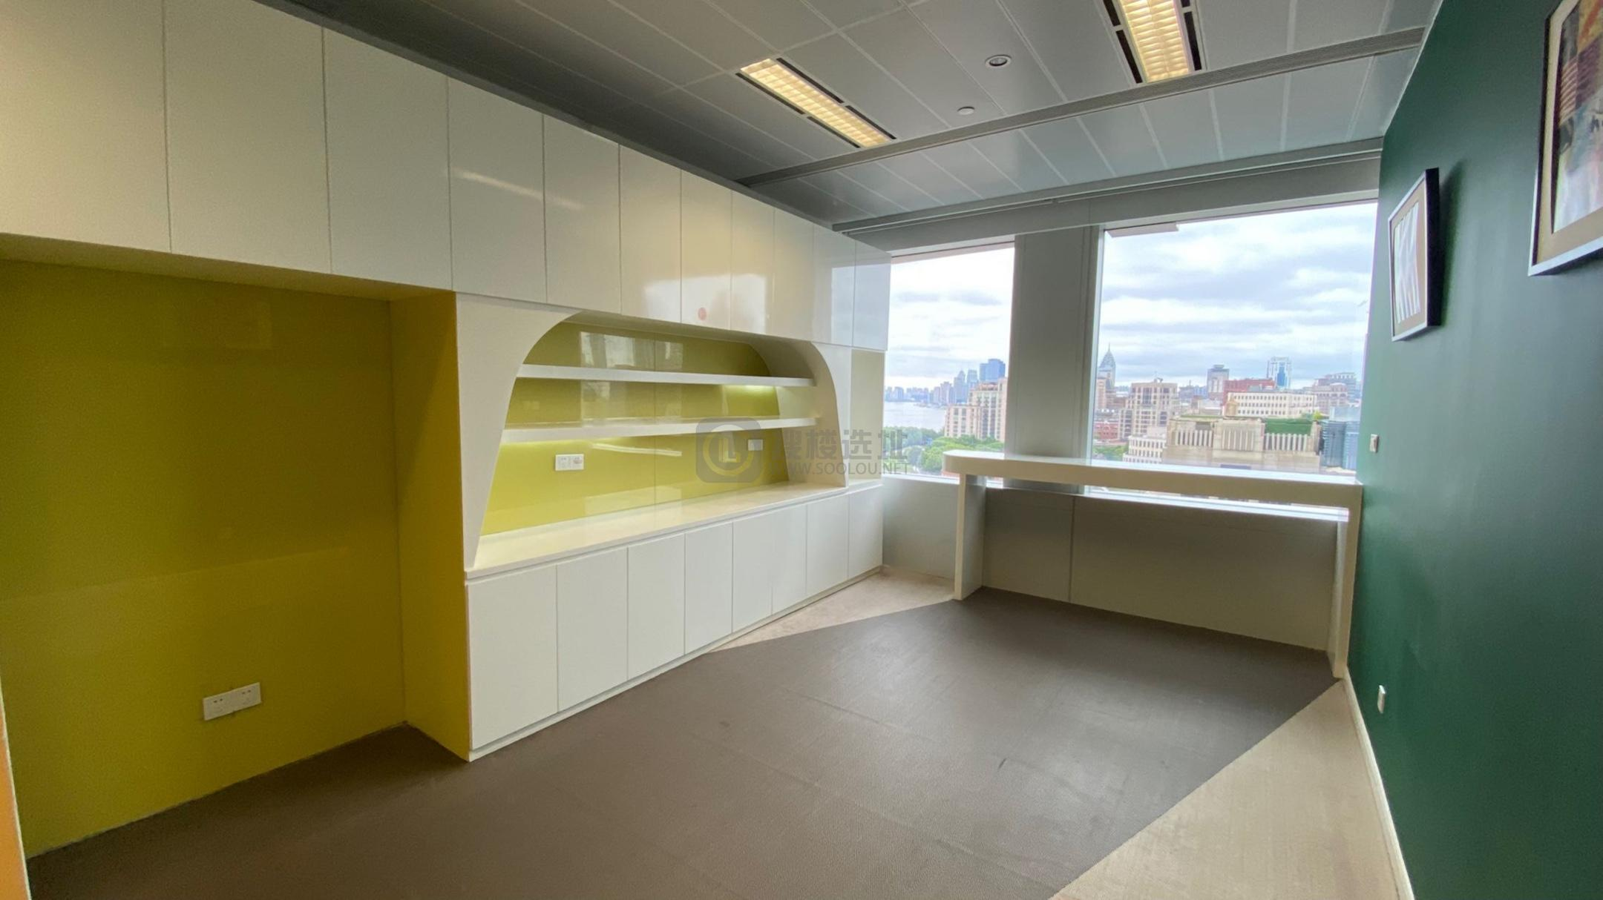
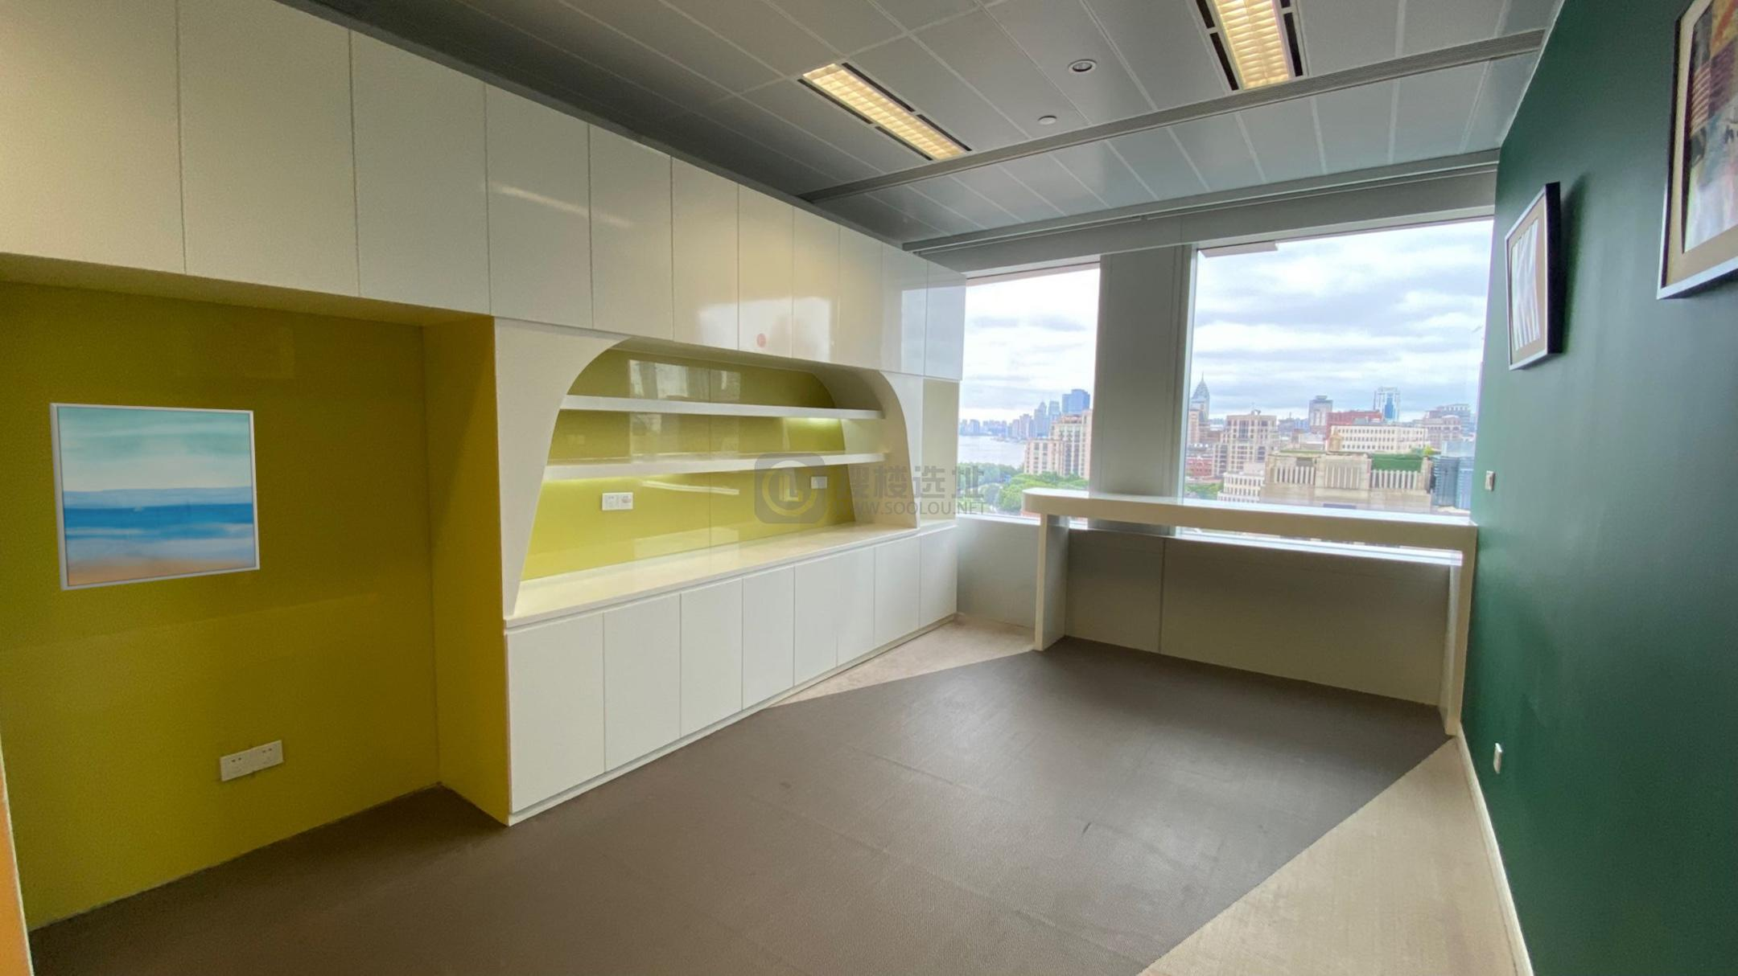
+ wall art [48,402,260,592]
